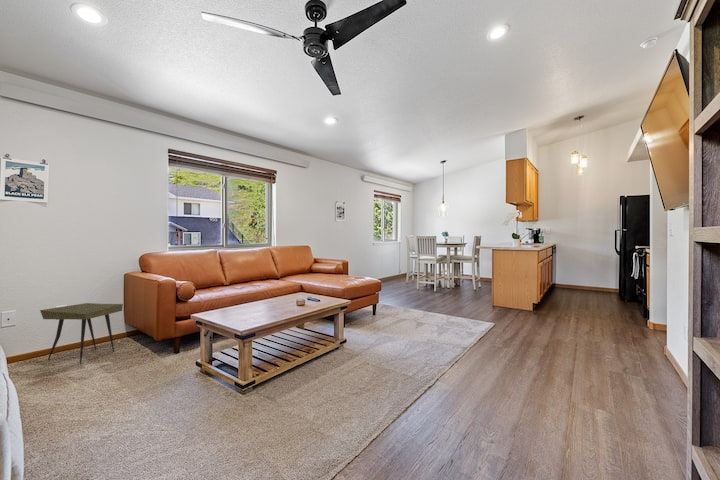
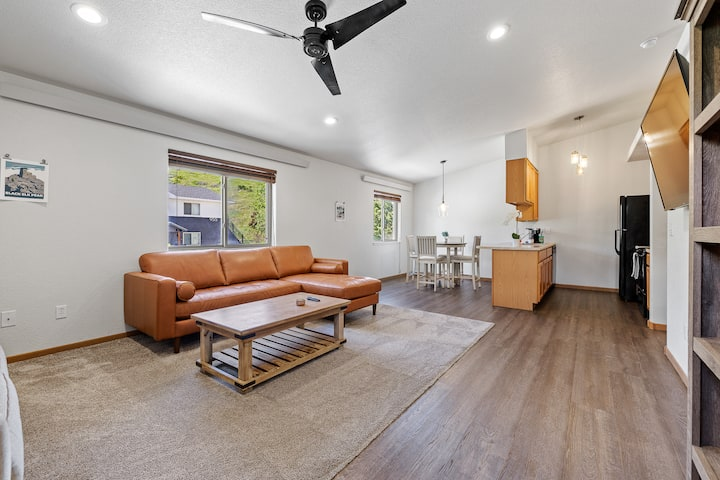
- side table [39,302,124,365]
